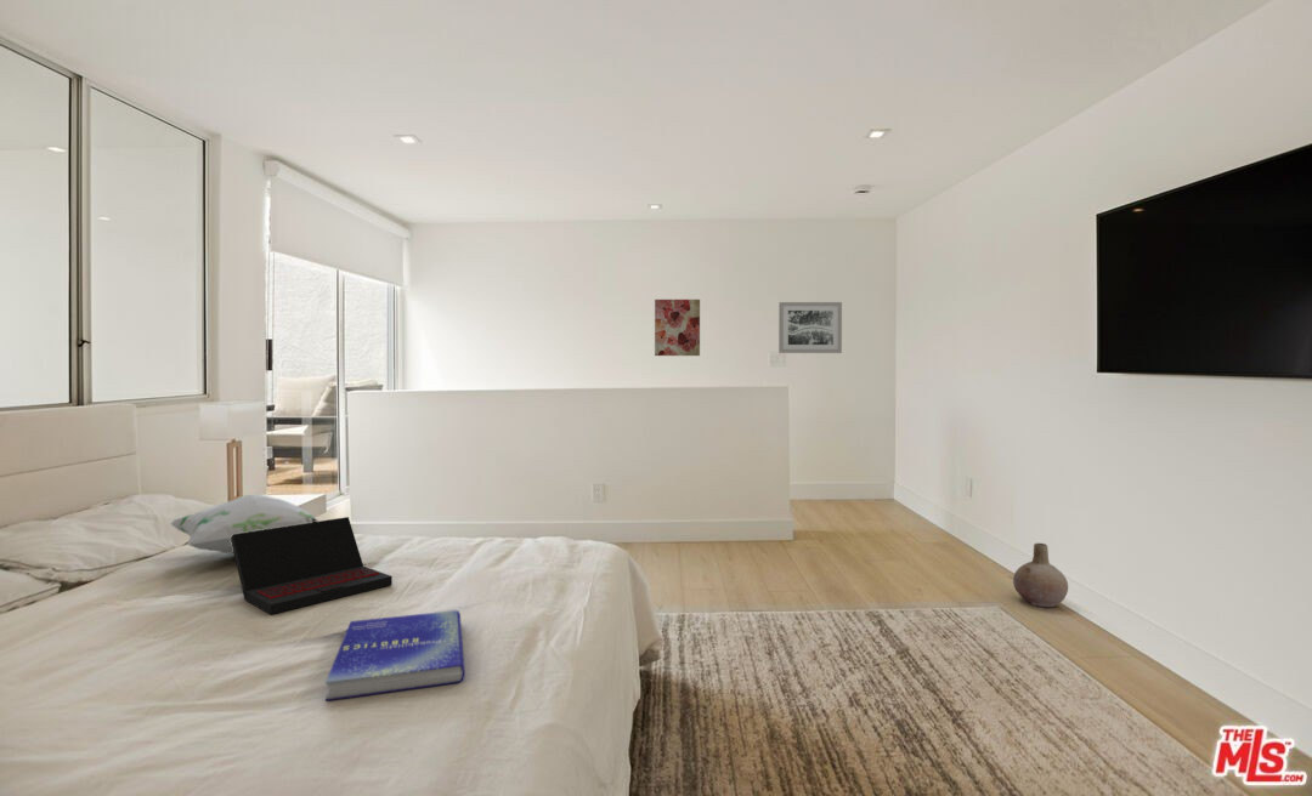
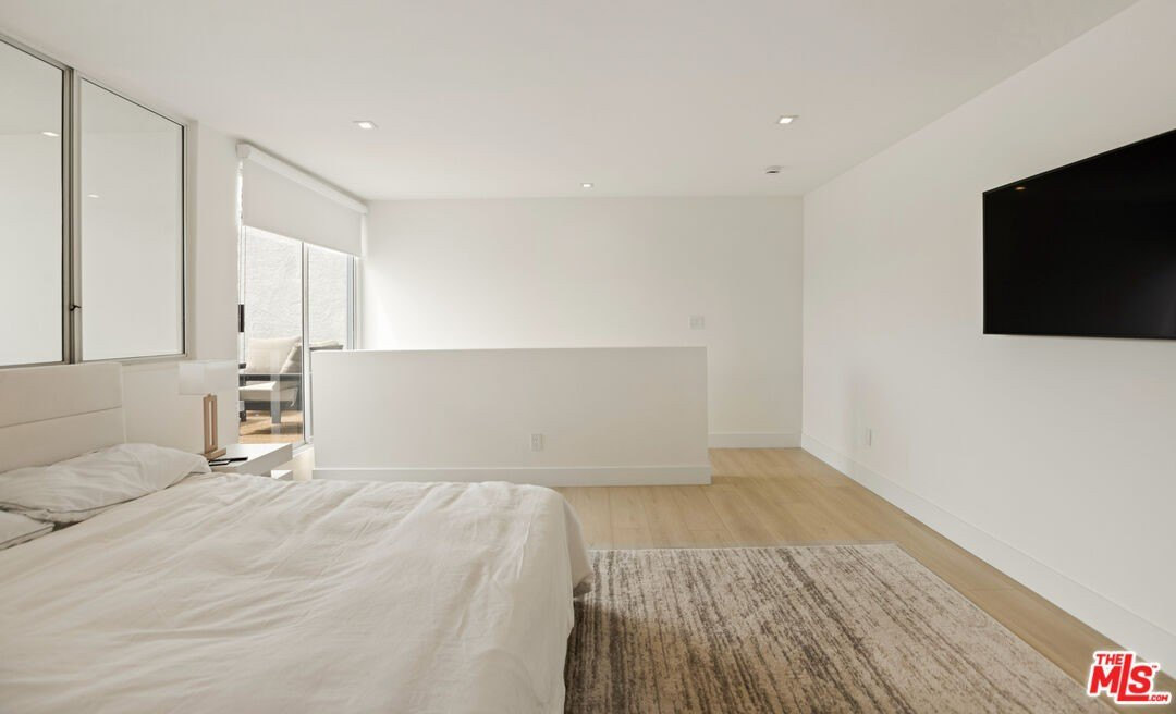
- wall art [654,298,701,357]
- book [324,609,465,701]
- laptop [231,516,394,615]
- wall art [777,301,843,354]
- decorative pillow [170,493,321,555]
- vase [1012,542,1069,608]
